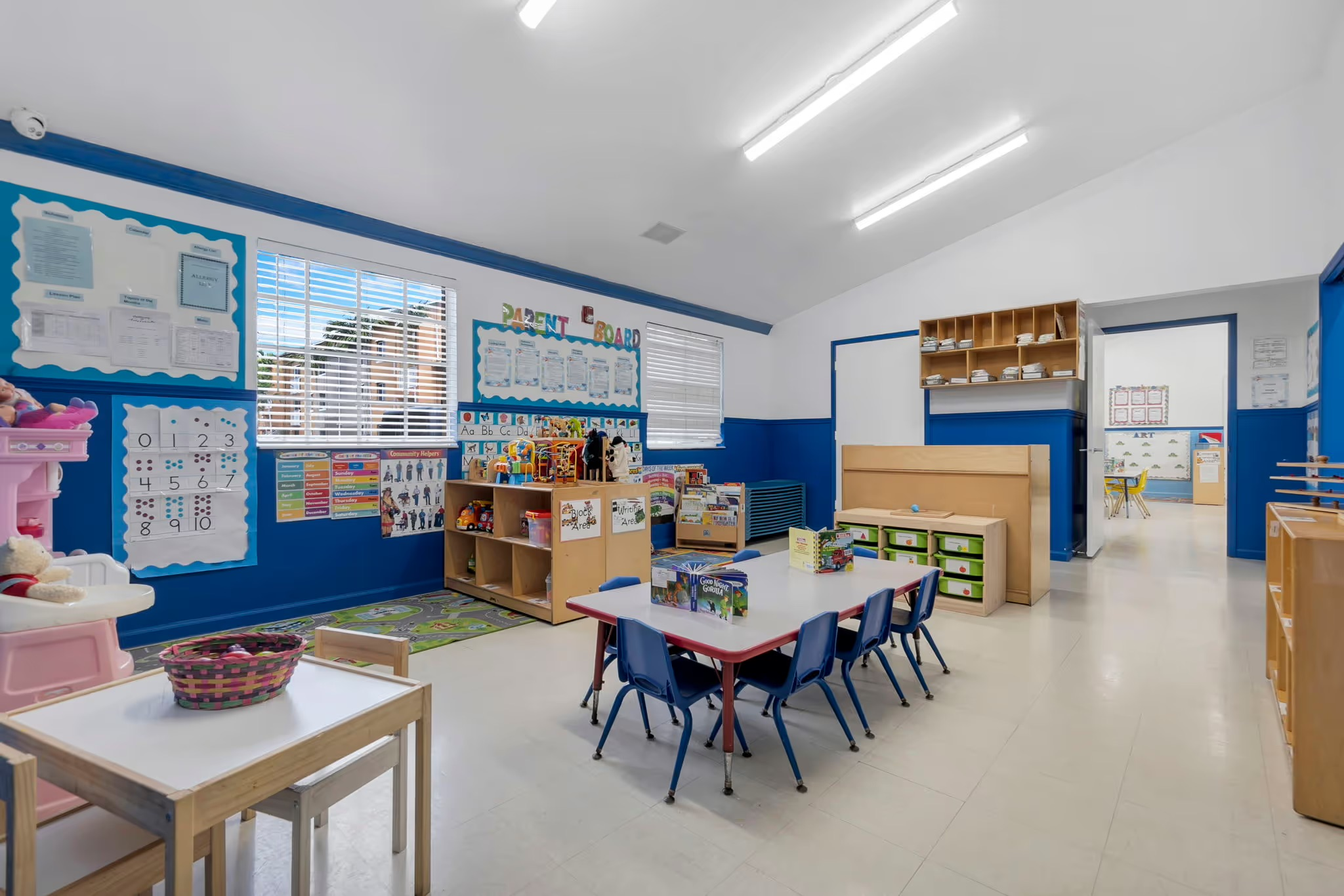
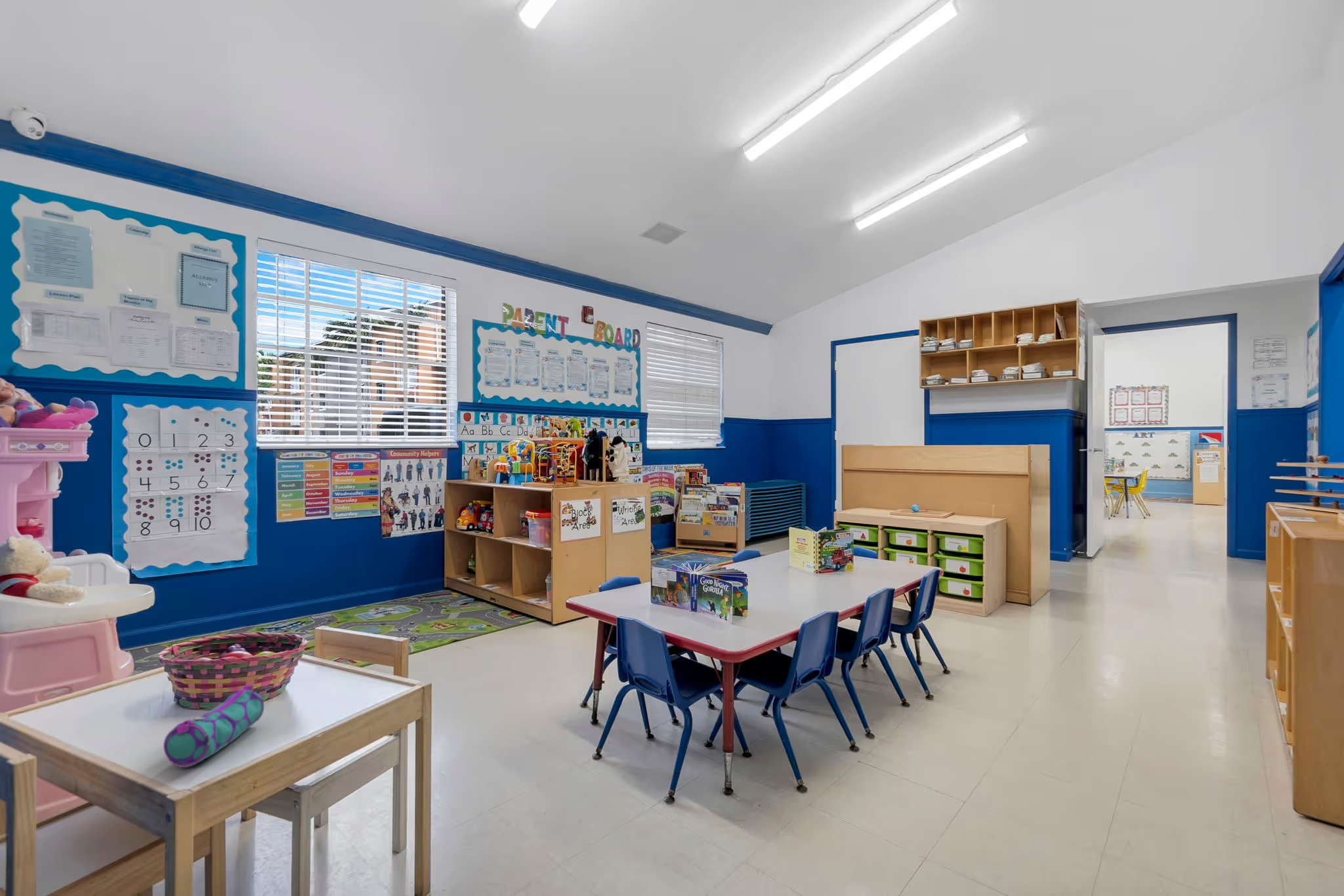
+ pencil case [163,684,264,768]
